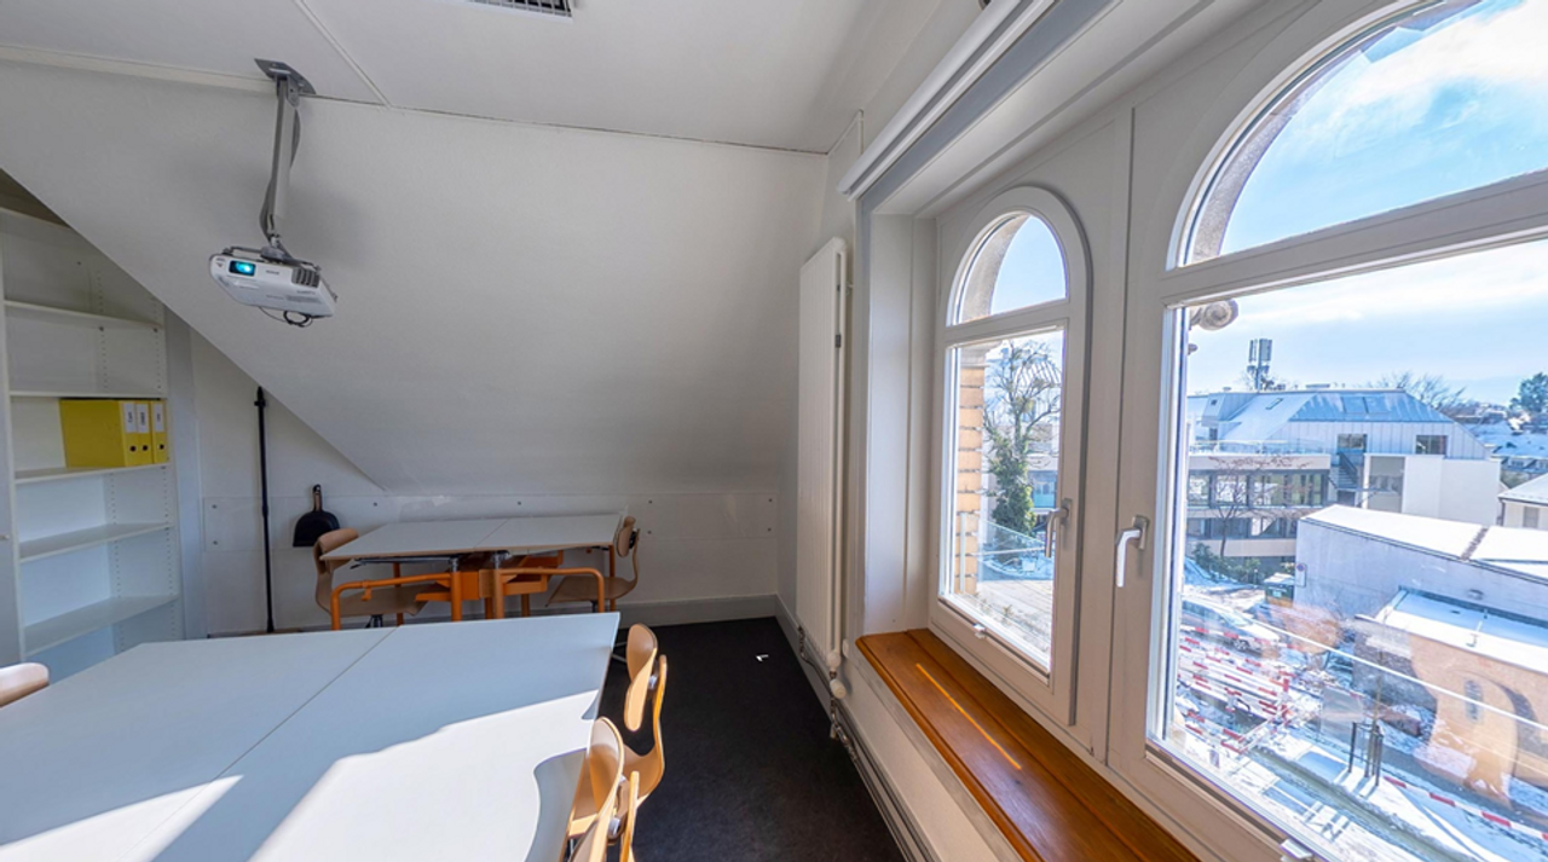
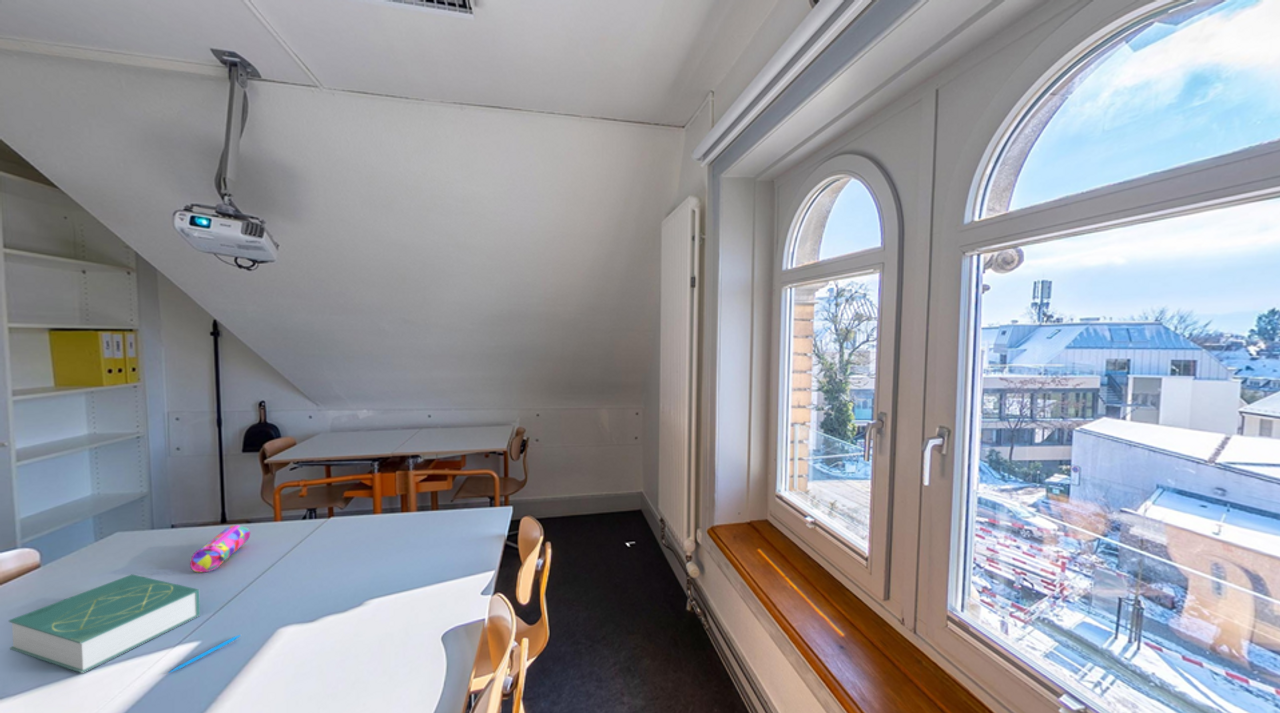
+ book [8,573,201,674]
+ pencil case [189,524,251,573]
+ pen [166,634,242,675]
